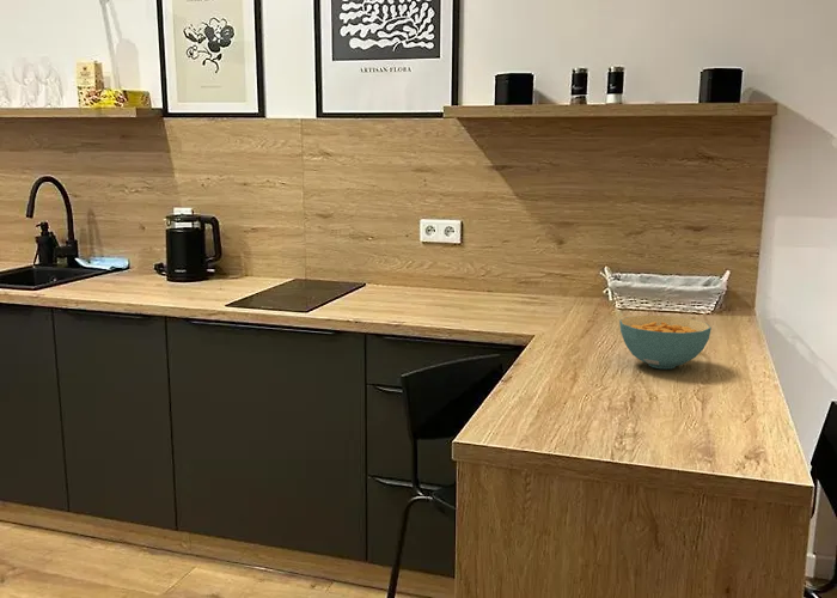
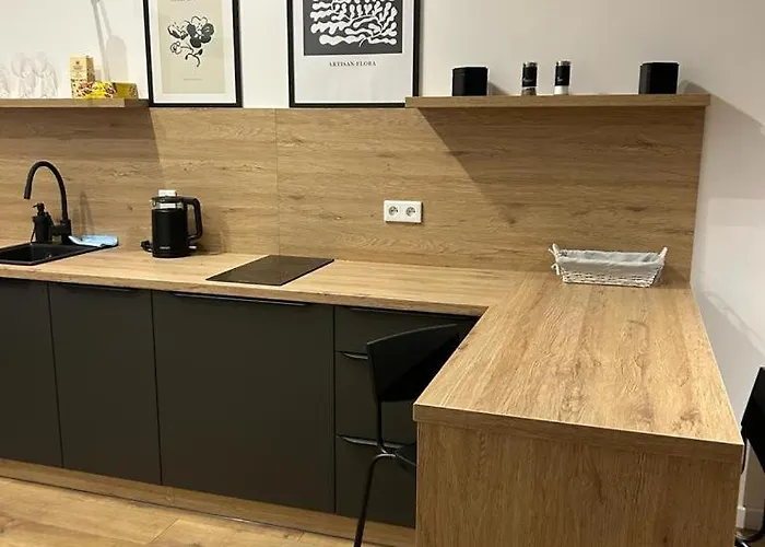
- cereal bowl [618,315,713,370]
